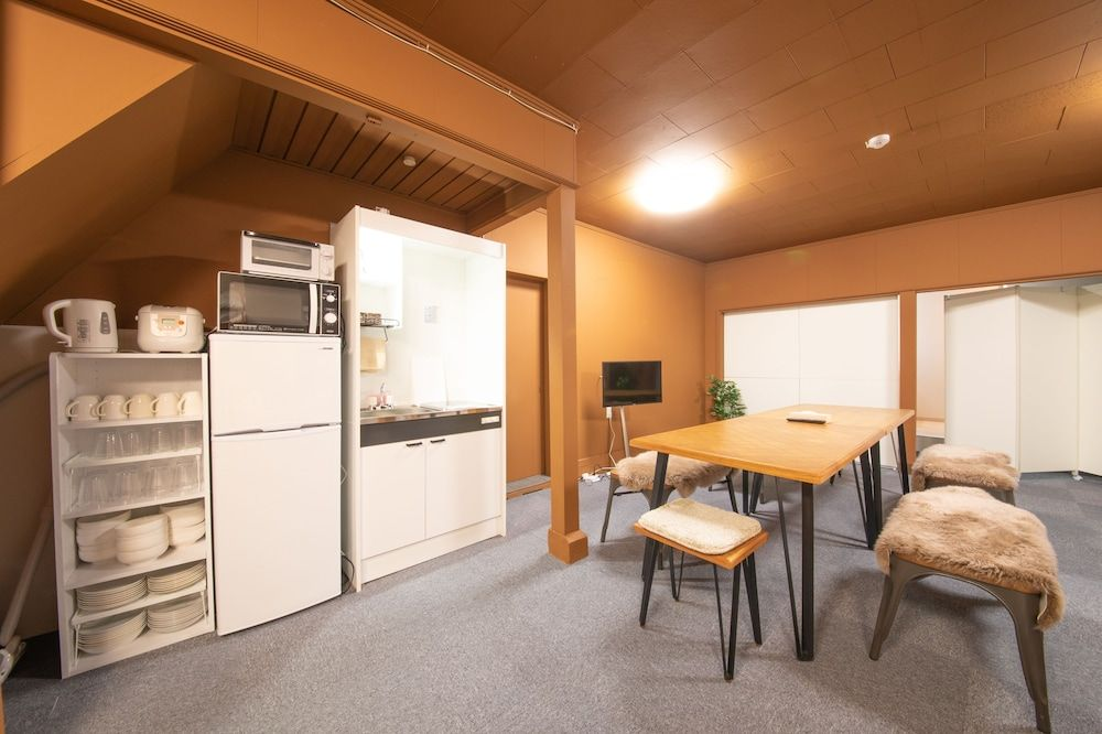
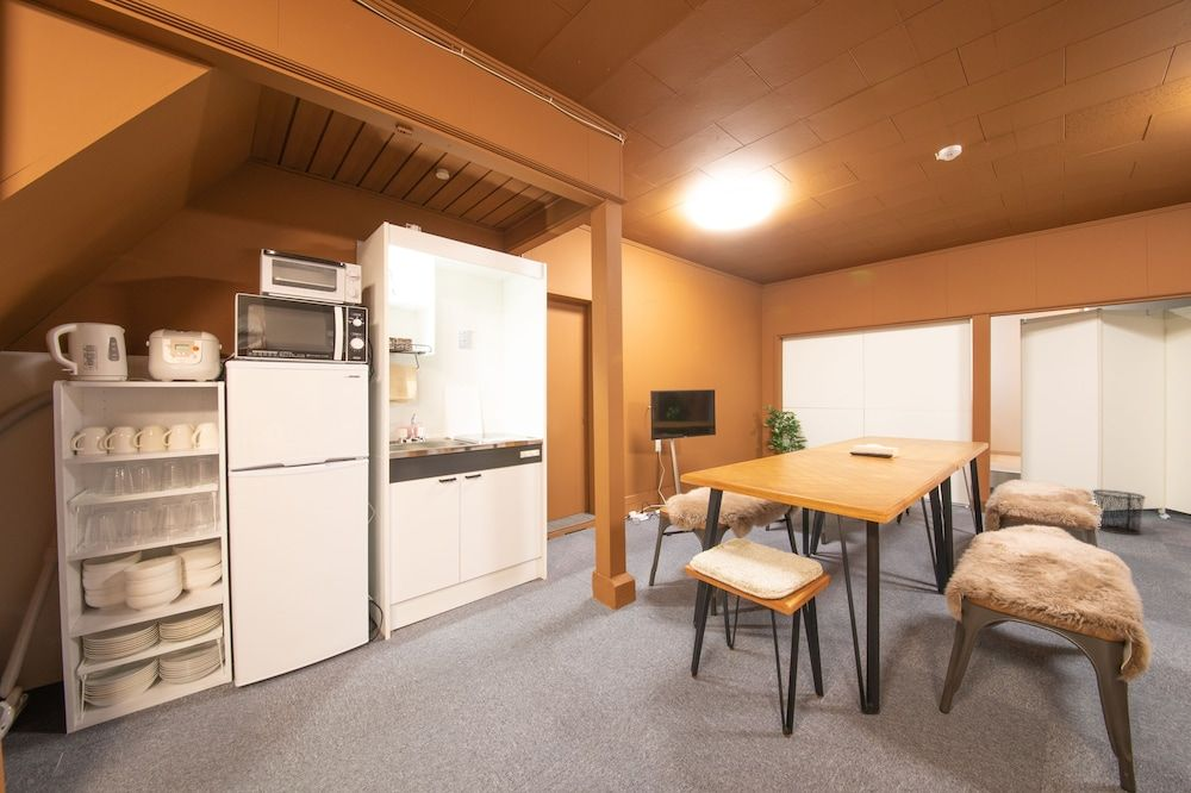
+ waste bin [1091,488,1147,536]
